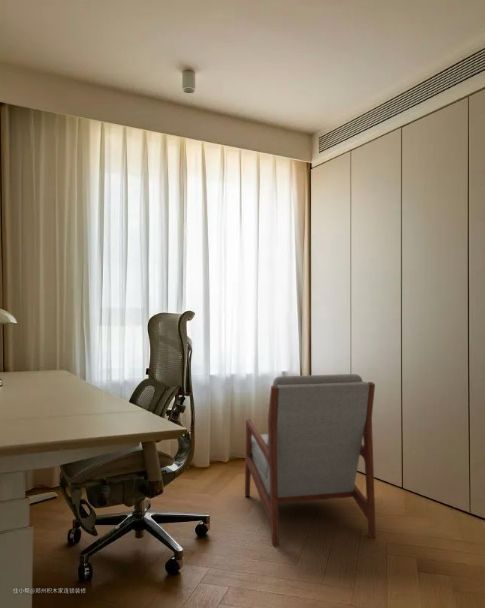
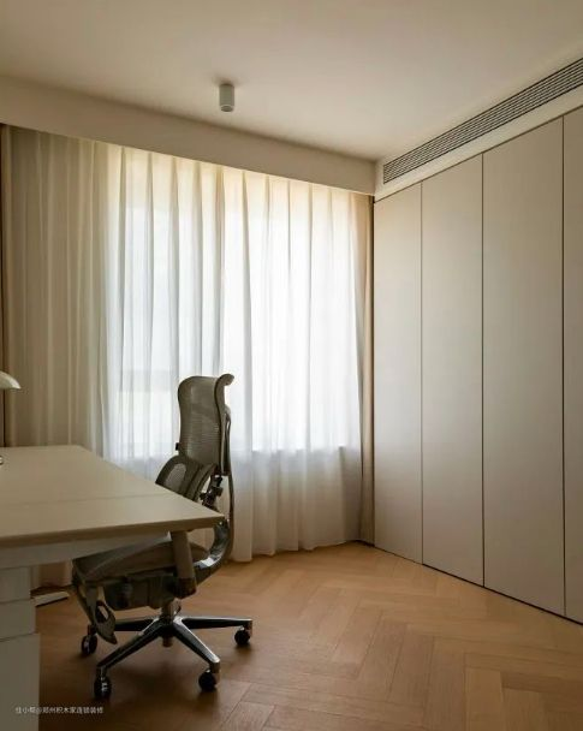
- armchair [244,373,377,547]
